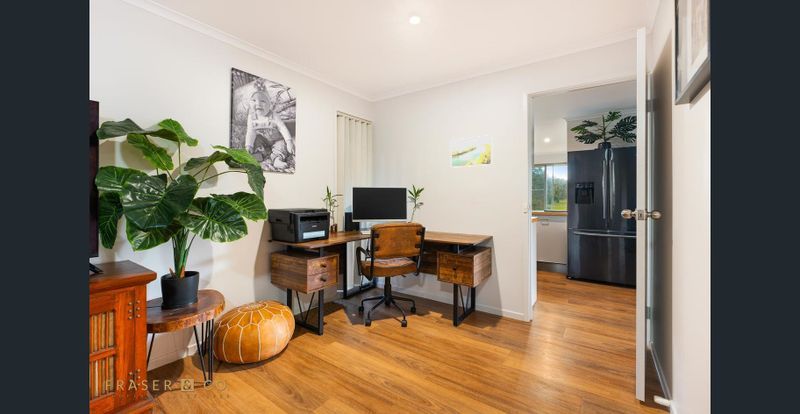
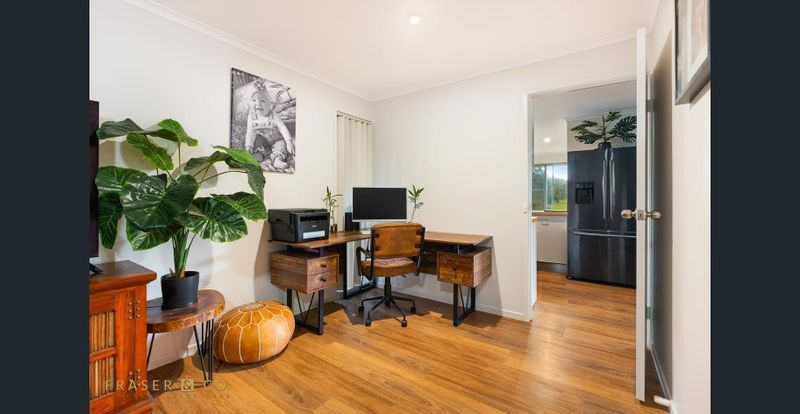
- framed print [450,134,493,169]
